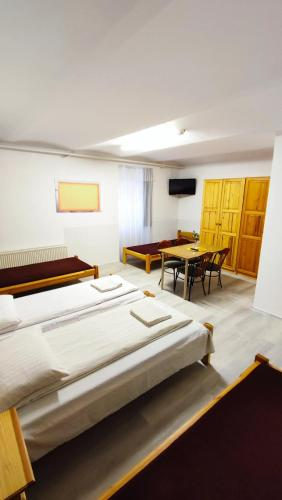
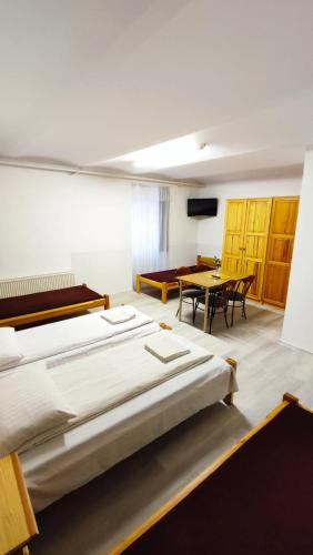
- wall art [54,177,103,214]
